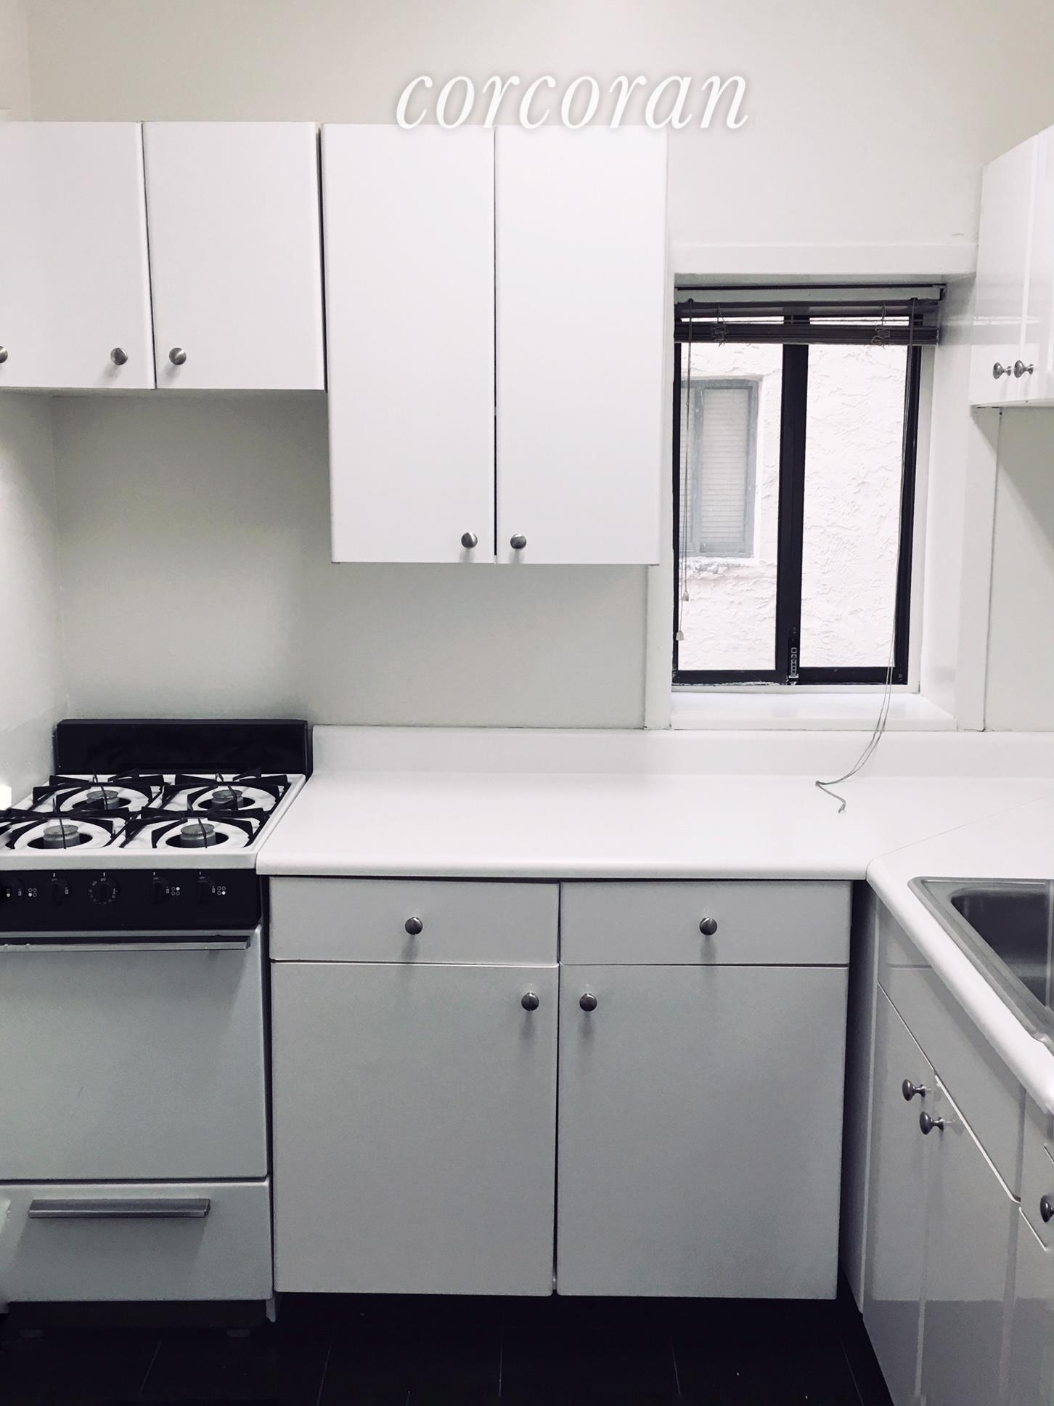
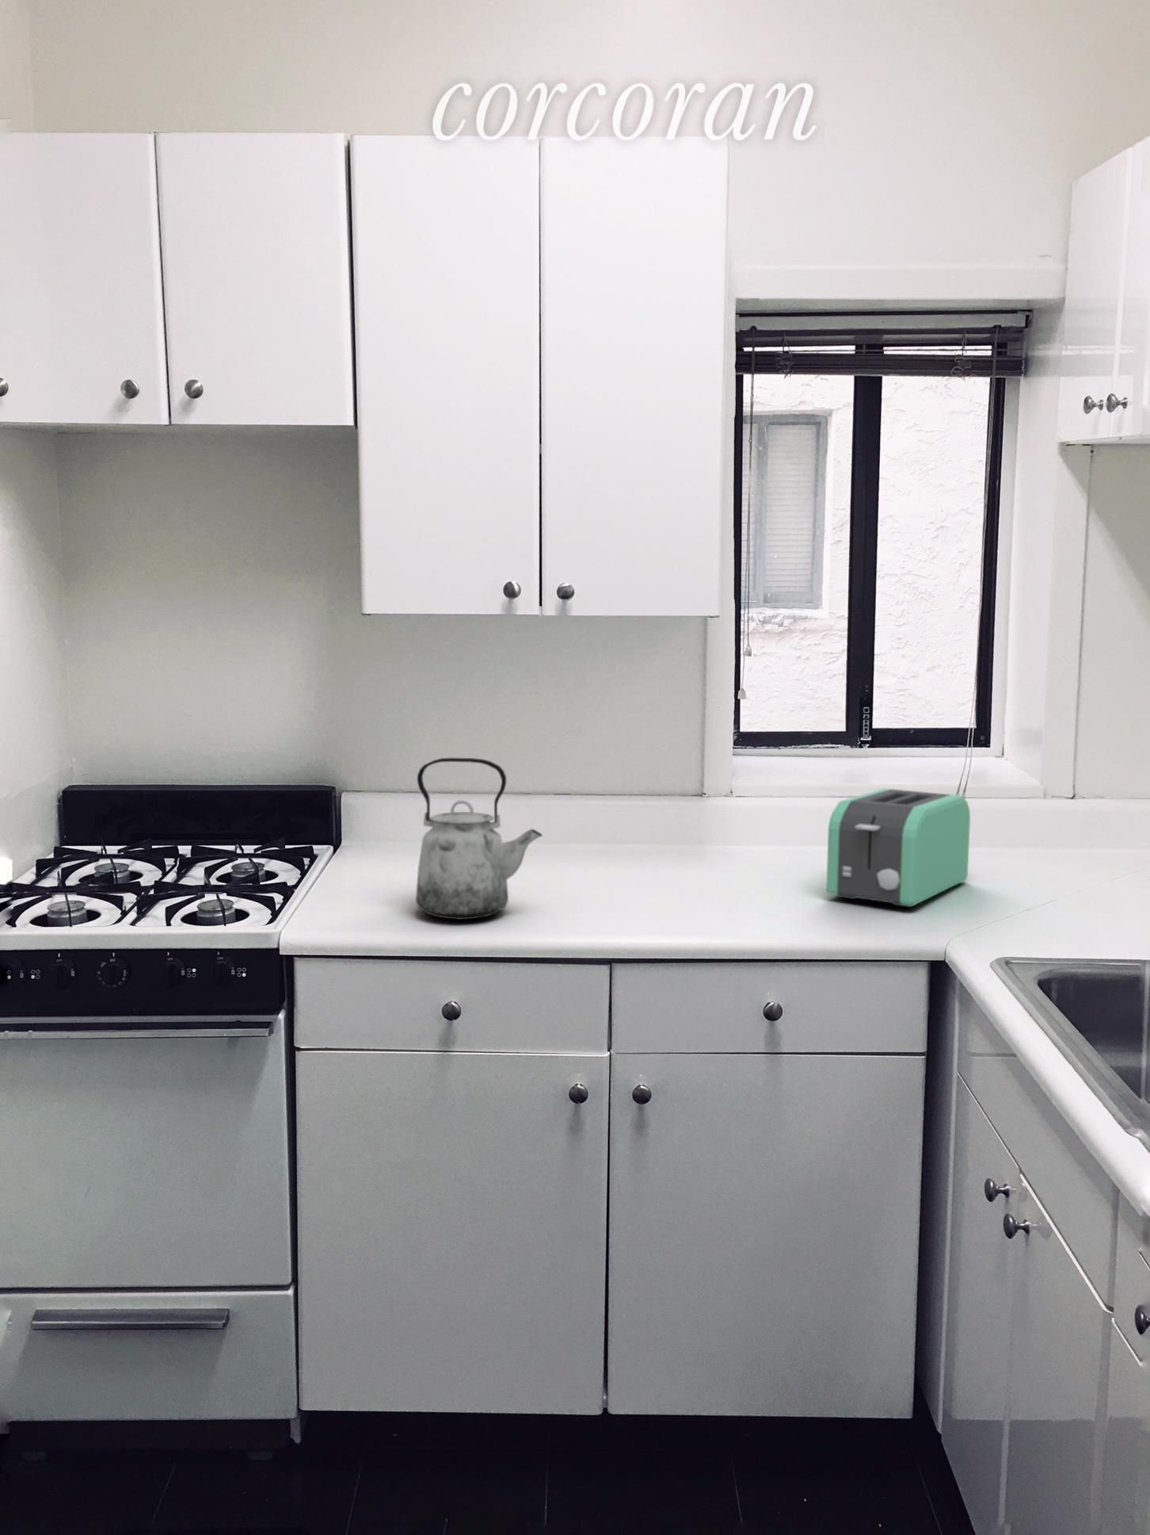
+ kettle [416,757,544,921]
+ toaster [826,787,971,908]
